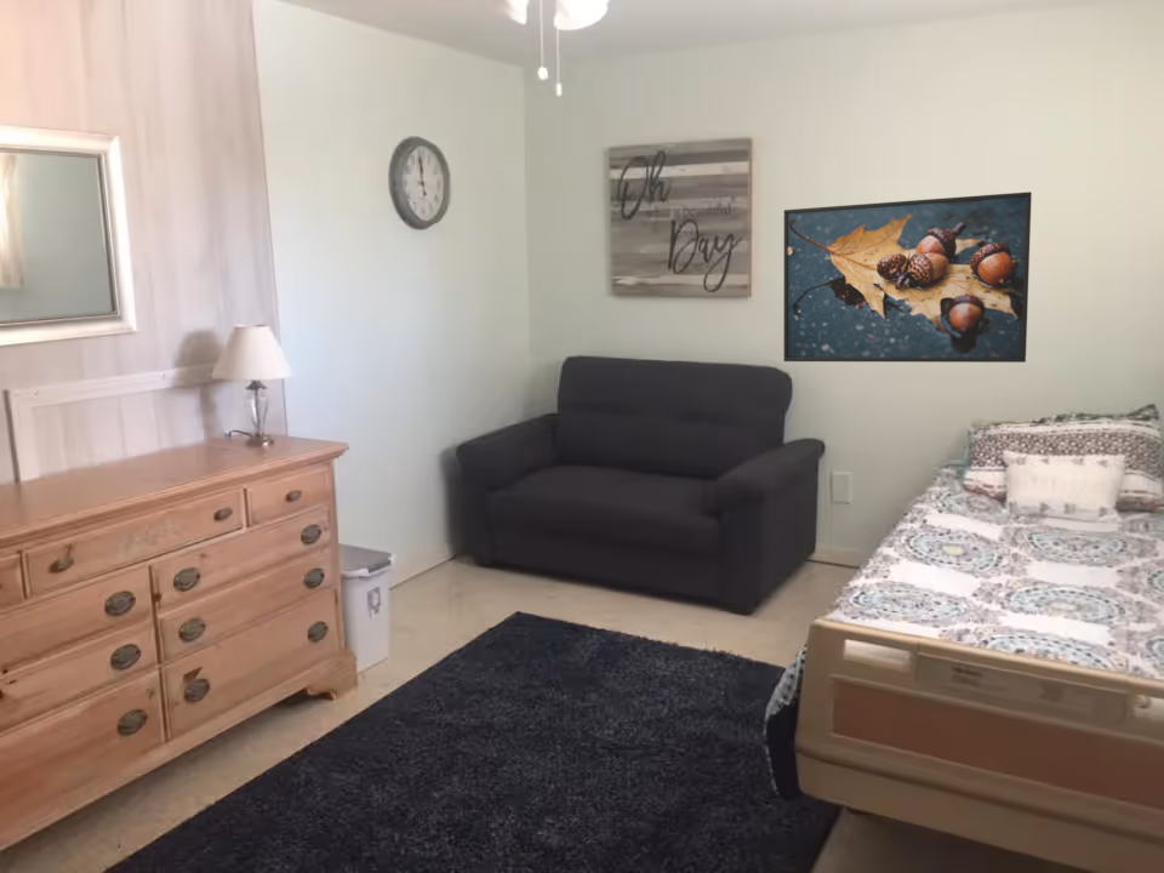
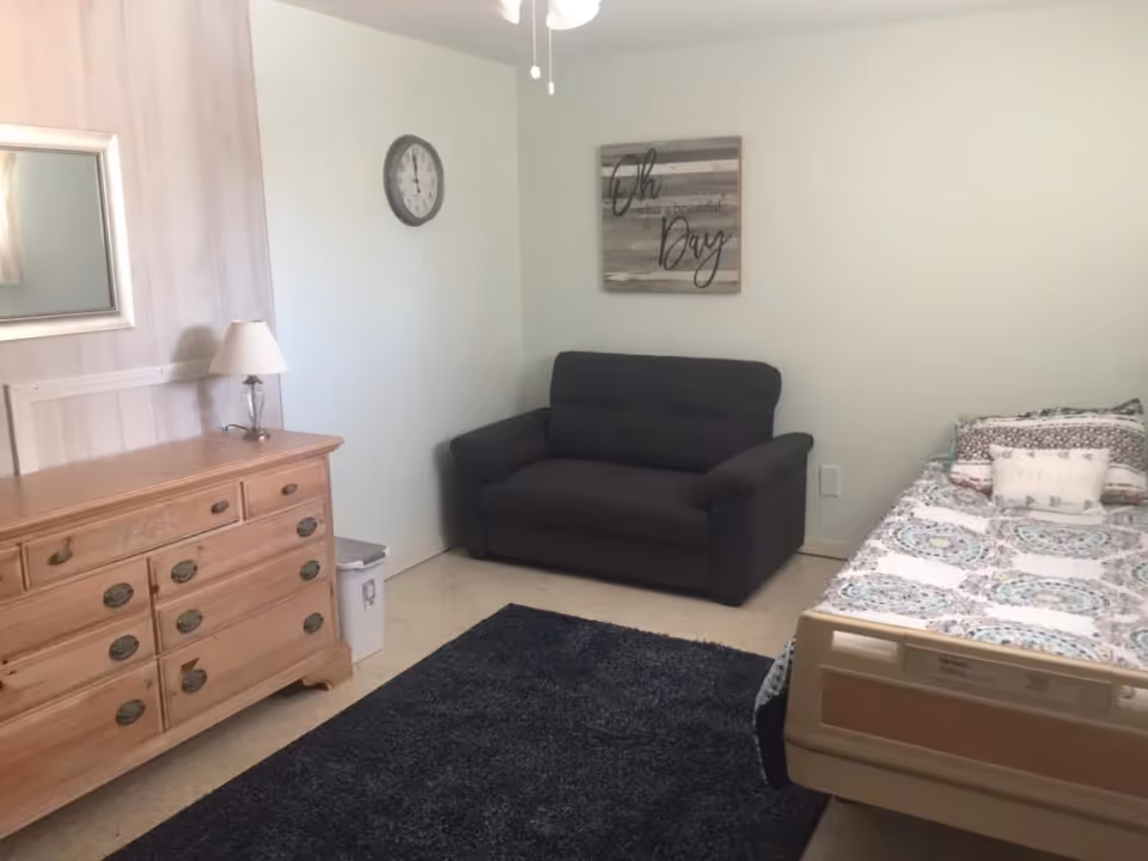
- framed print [782,190,1033,364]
